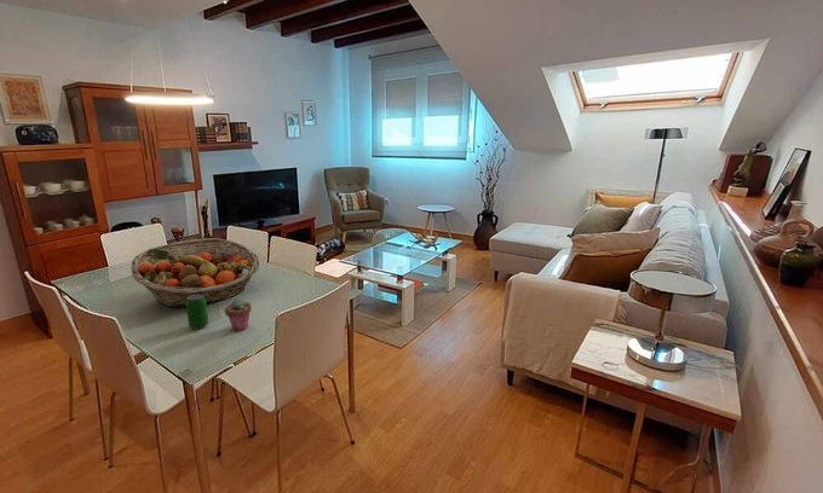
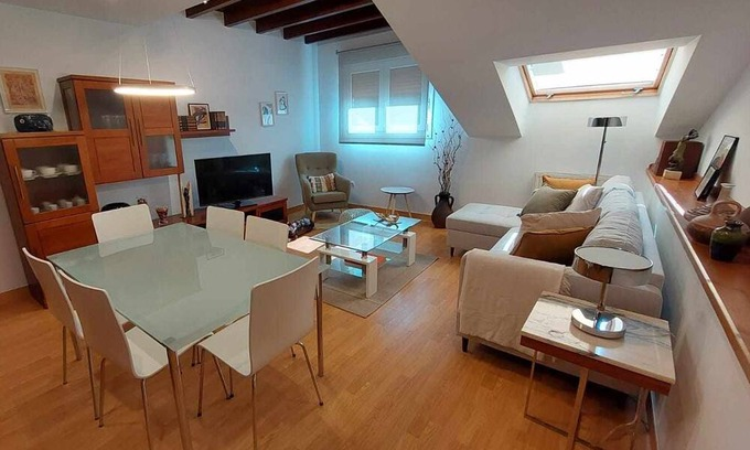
- beverage can [185,295,209,330]
- fruit basket [130,237,260,308]
- potted succulent [224,296,253,332]
